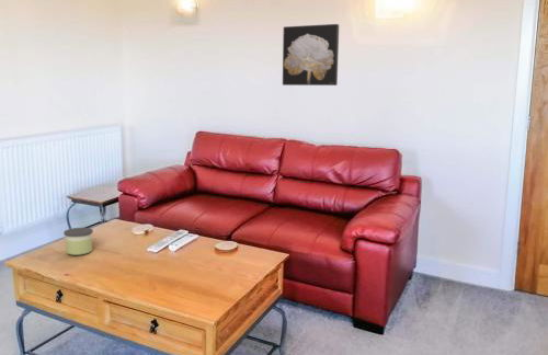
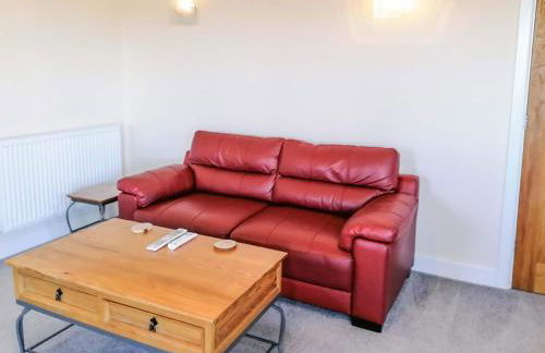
- candle [62,227,94,256]
- wall art [282,23,340,87]
